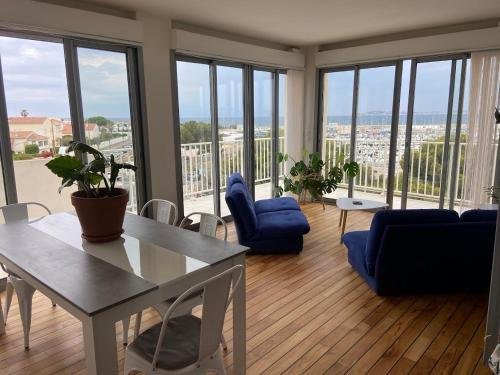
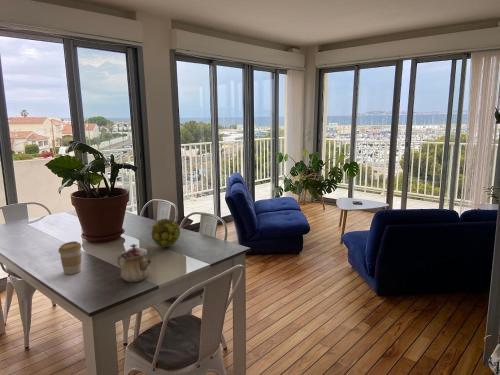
+ coffee cup [58,240,83,275]
+ teapot [117,243,153,283]
+ decorative ball [151,218,181,248]
